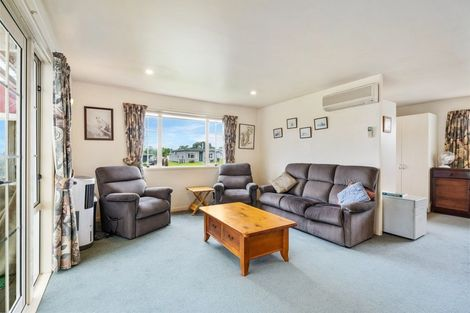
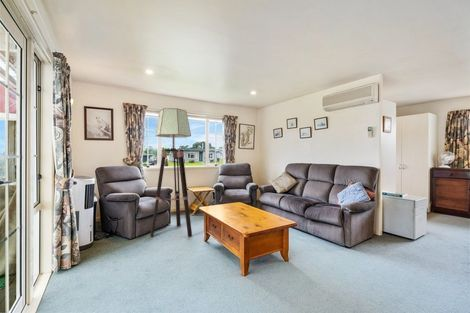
+ floor lamp [150,107,193,238]
